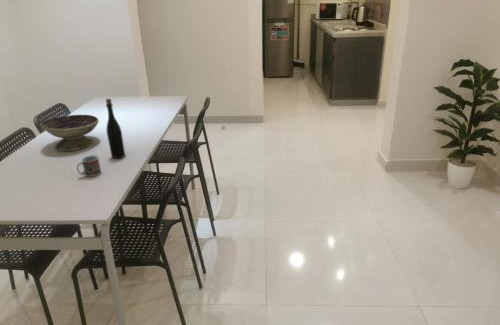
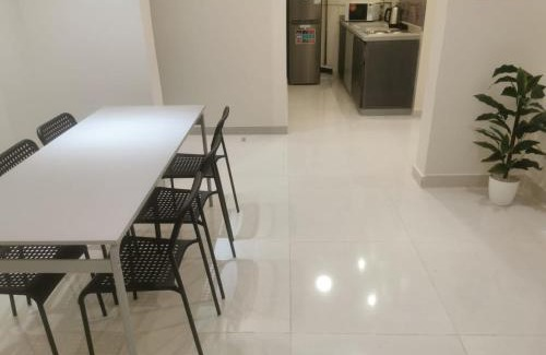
- bottle [105,98,126,160]
- cup [76,154,102,178]
- decorative bowl [40,114,100,152]
